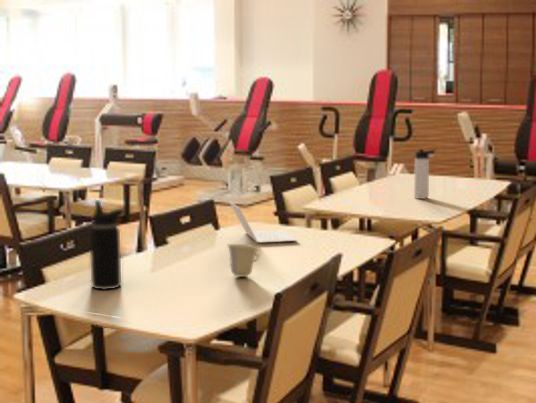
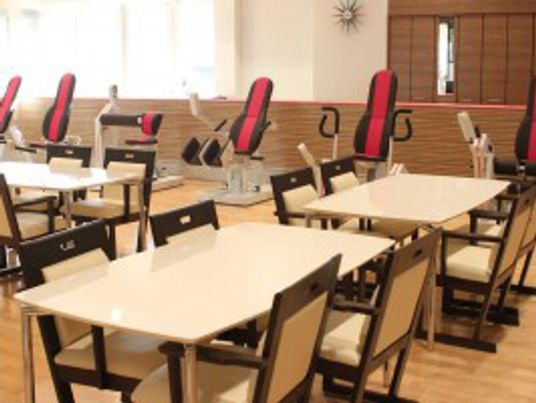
- laptop [228,200,299,244]
- water bottle [89,199,126,291]
- cup [226,243,261,278]
- thermos bottle [413,148,437,200]
